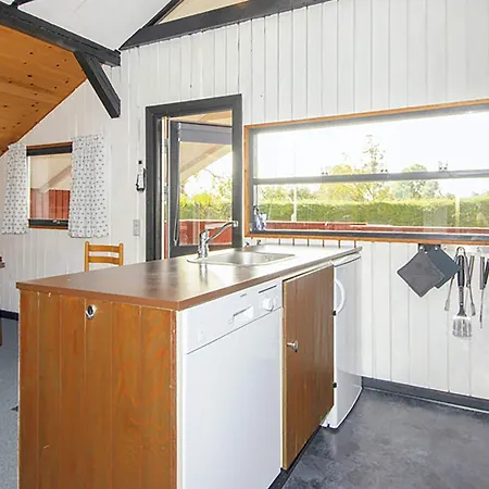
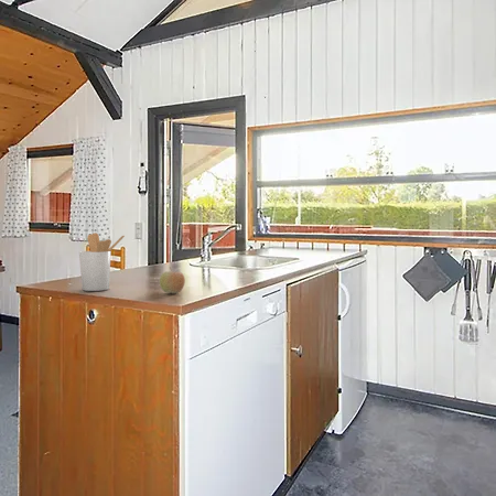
+ fruit [159,266,186,294]
+ utensil holder [78,231,126,292]
